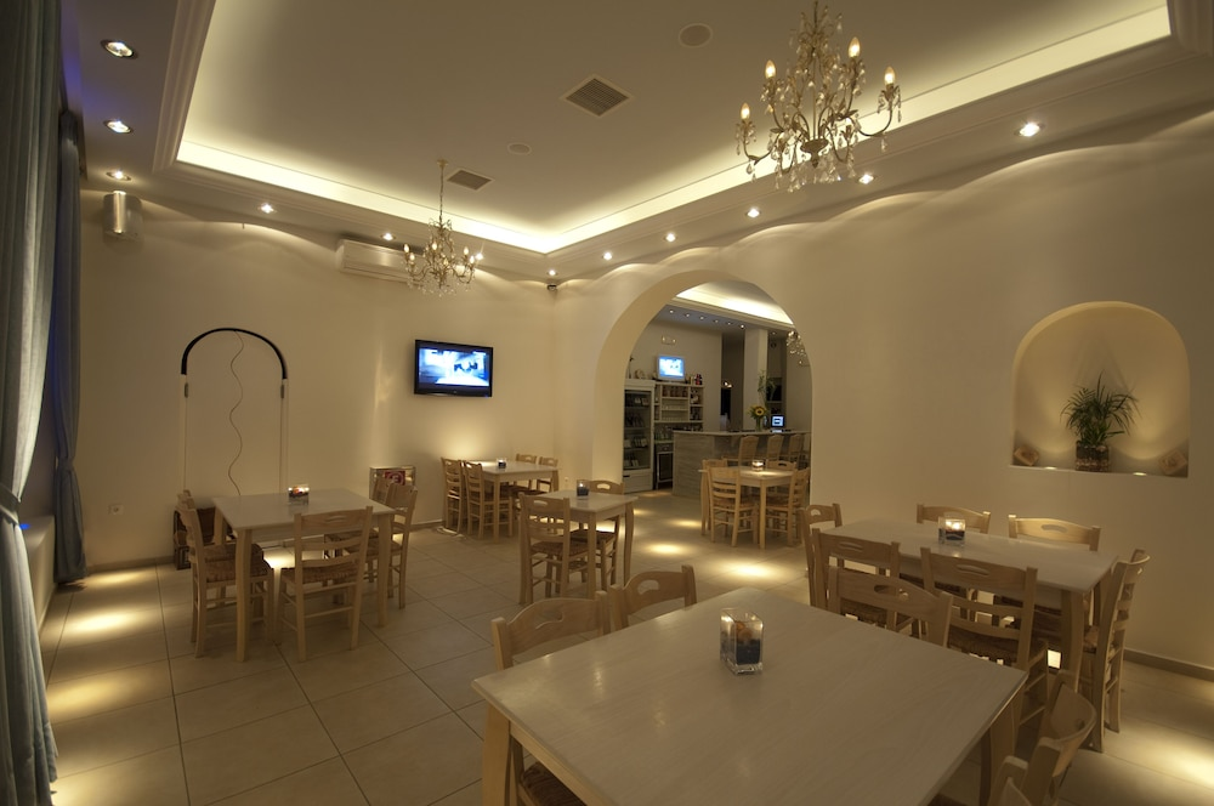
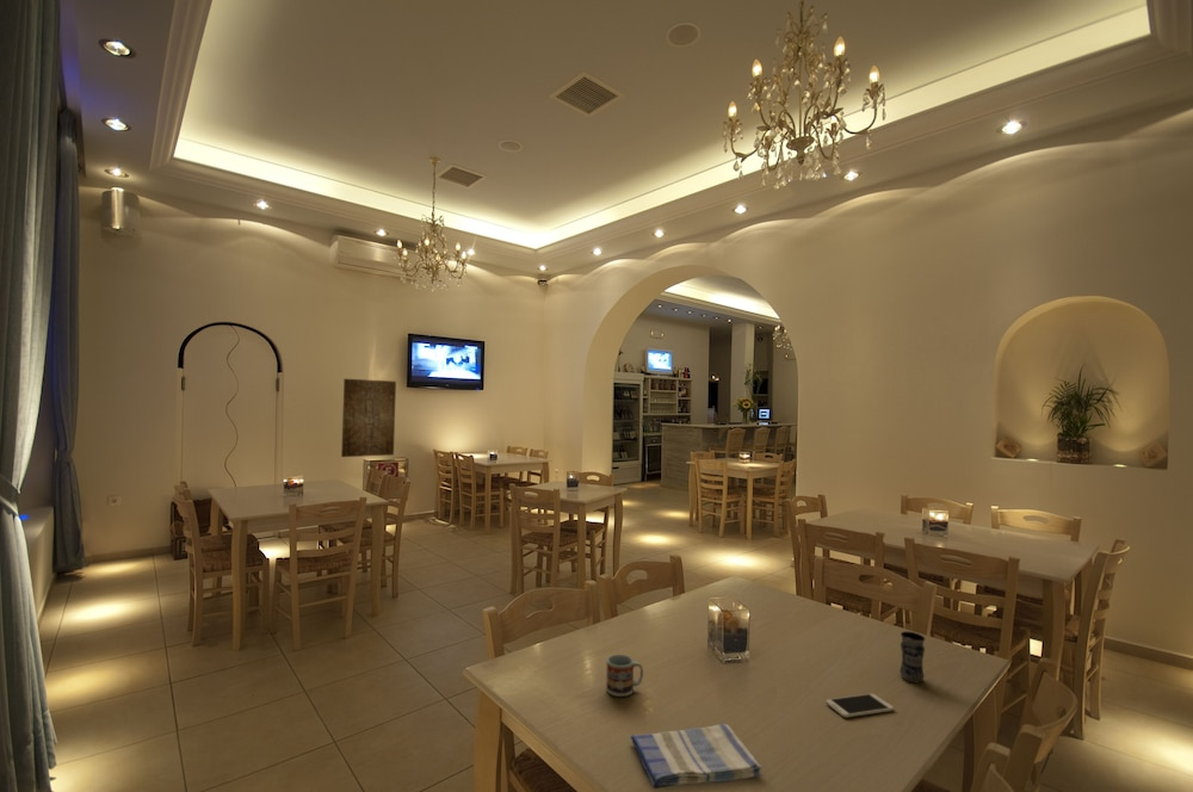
+ jar [898,630,926,683]
+ wall art [340,378,397,458]
+ cup [605,654,644,698]
+ smartphone [826,693,895,718]
+ dish towel [630,723,762,790]
